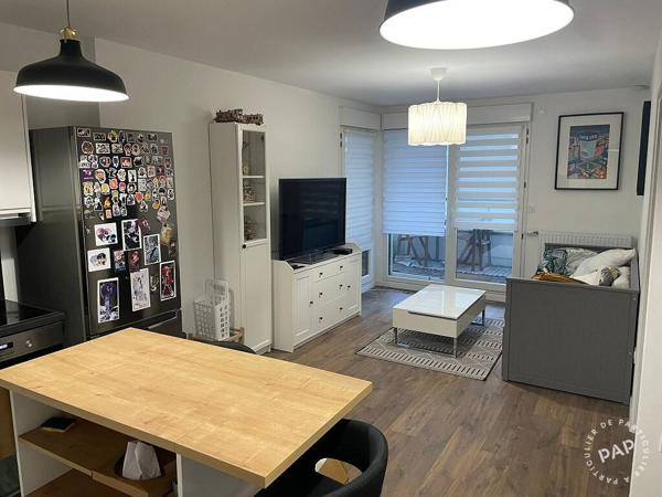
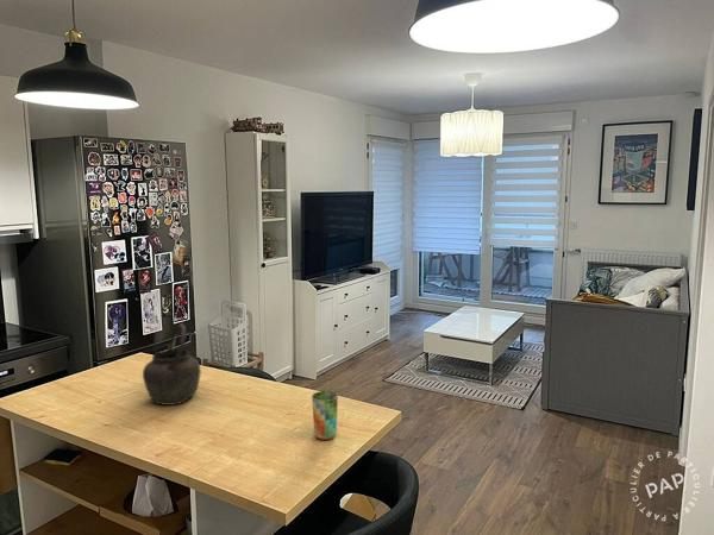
+ kettle [142,322,202,407]
+ cup [311,390,339,441]
